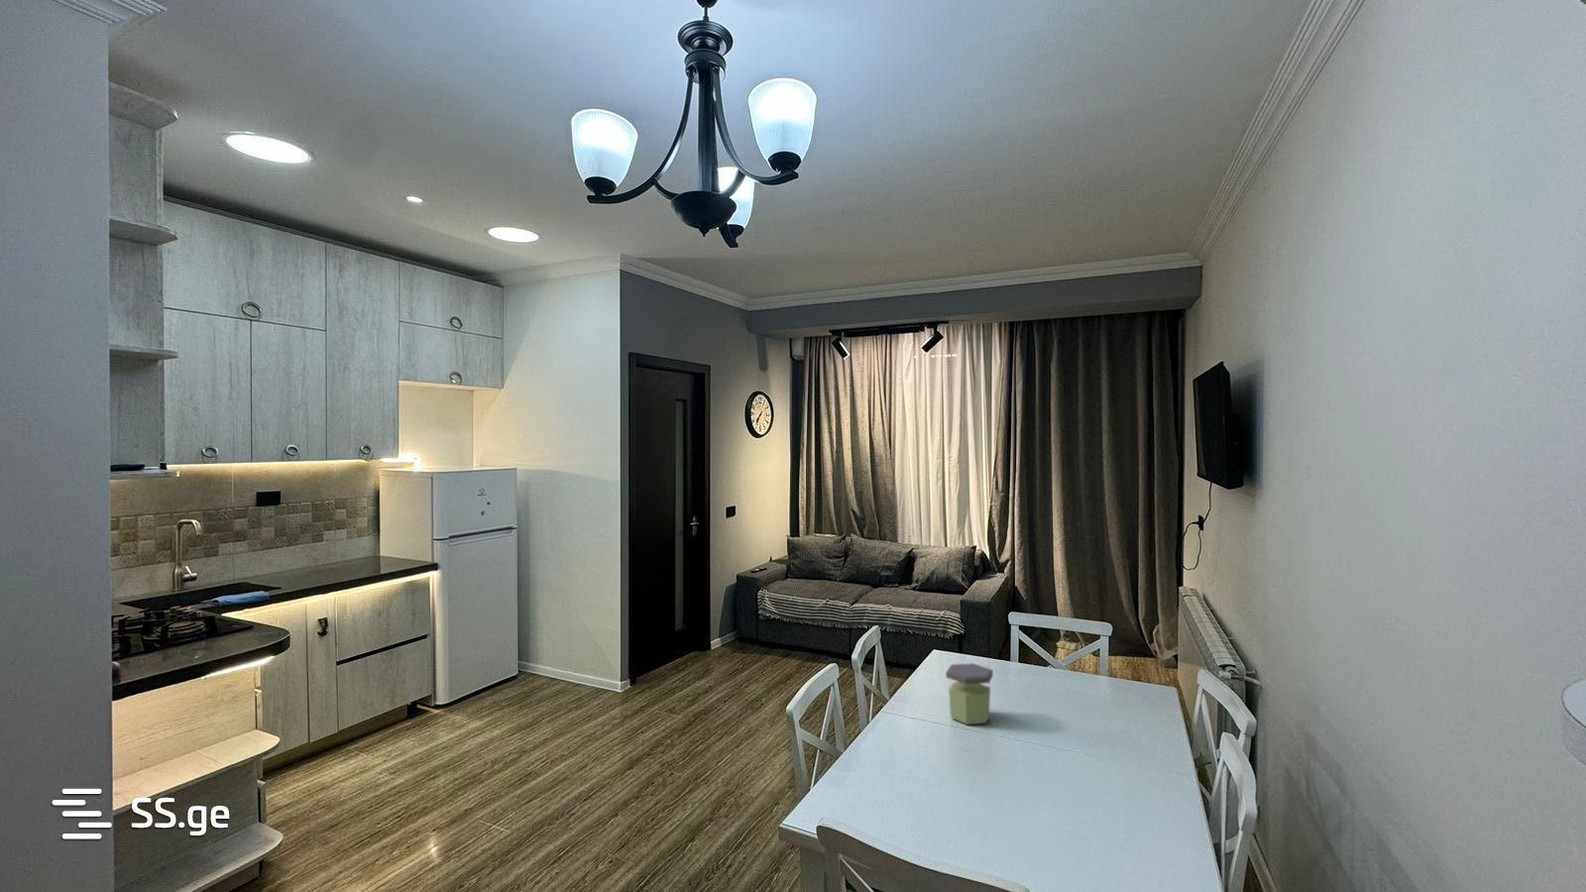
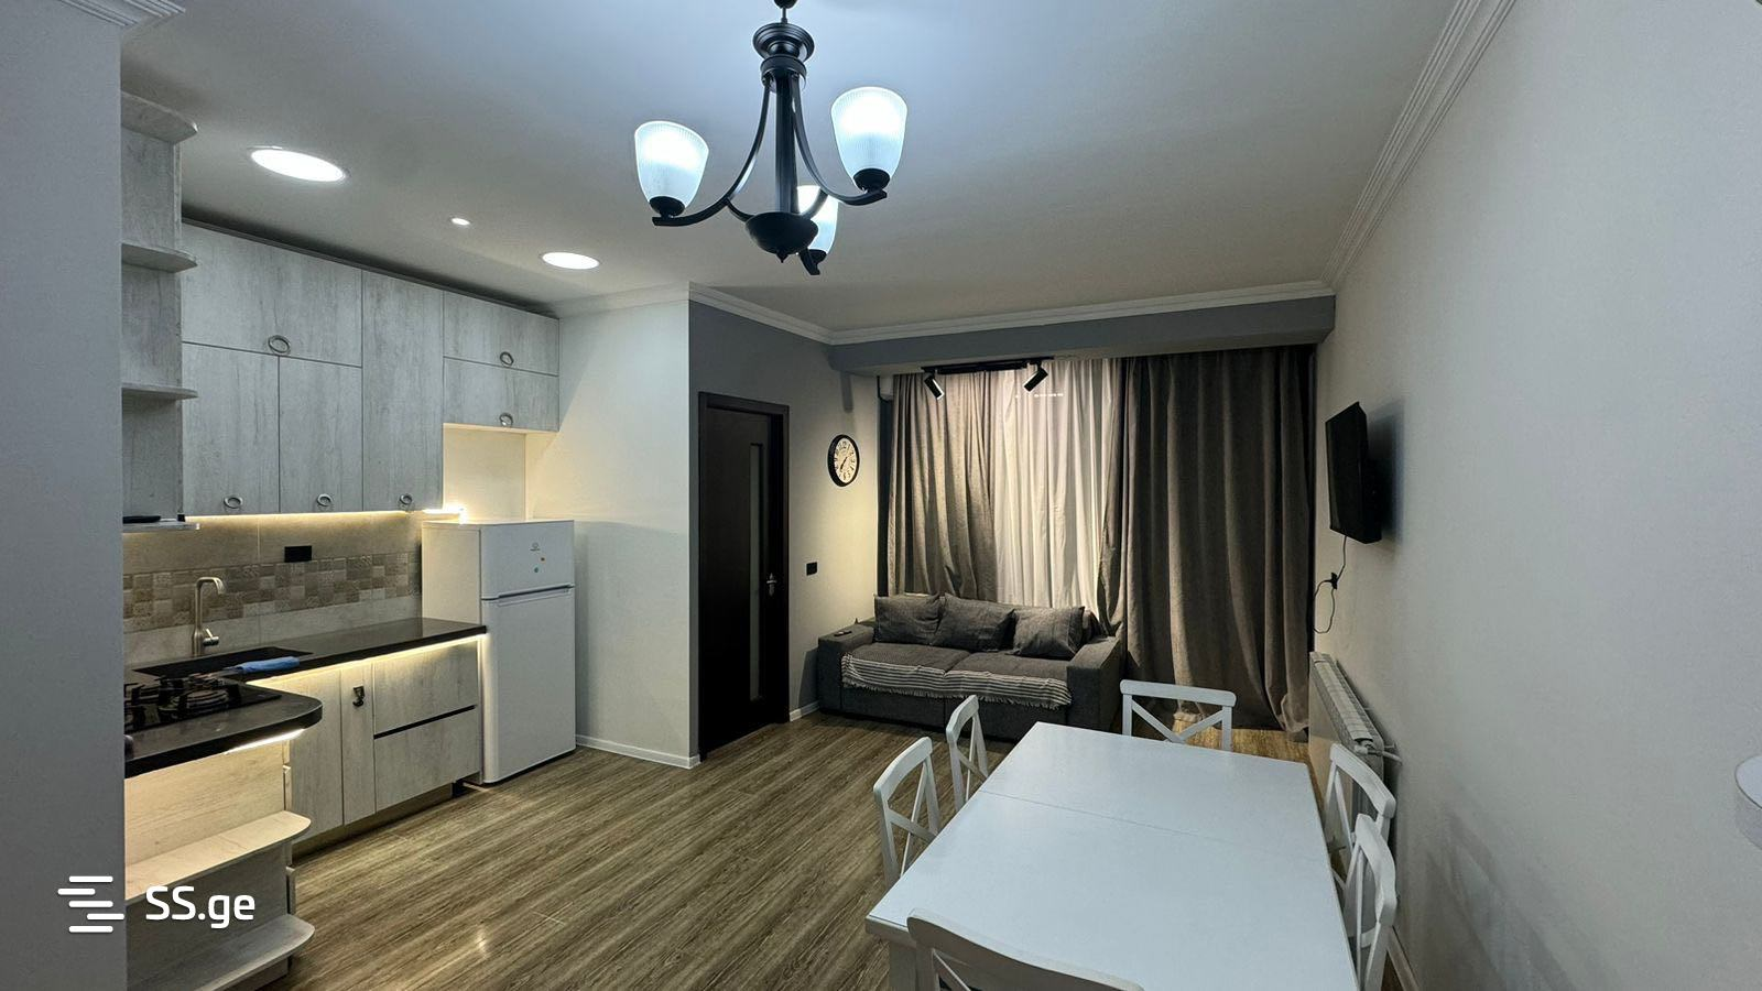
- jar [944,662,995,725]
